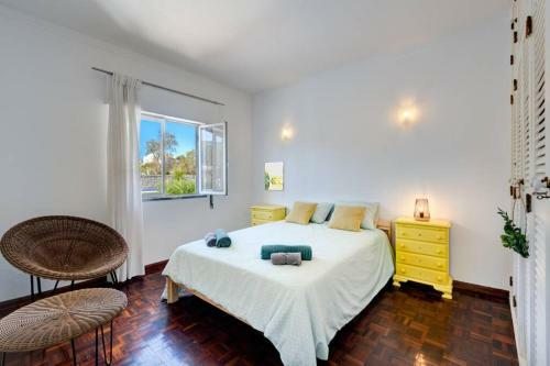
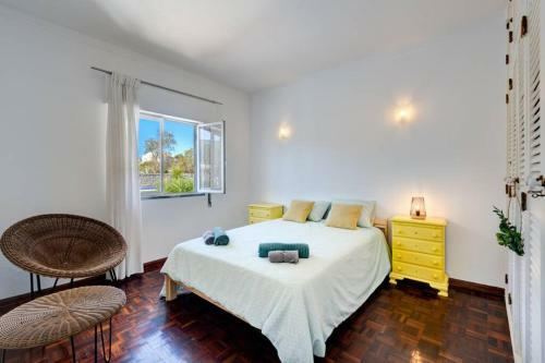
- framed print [264,160,285,192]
